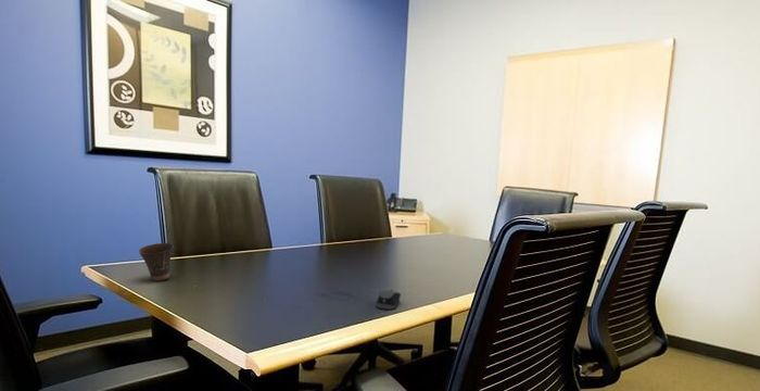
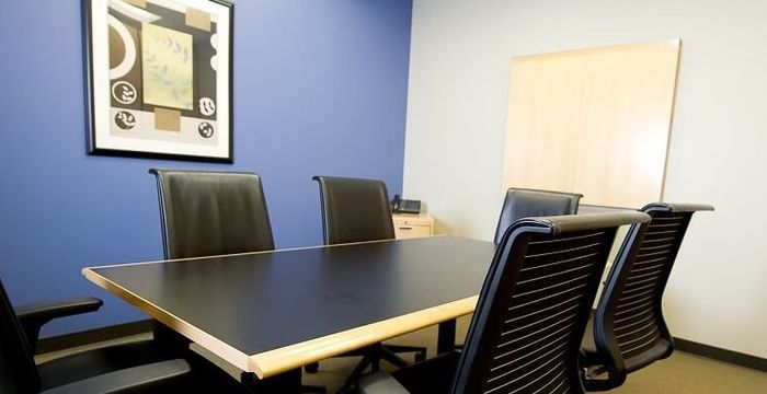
- cup [138,242,175,282]
- computer mouse [375,288,402,311]
